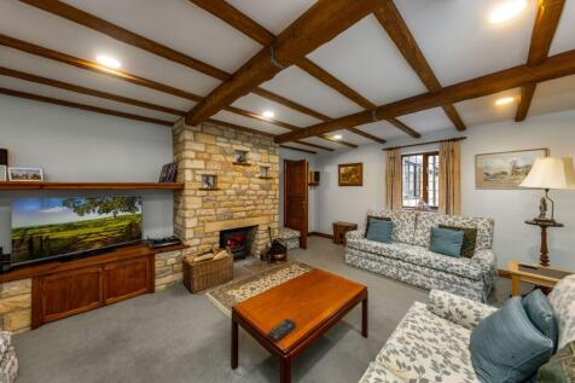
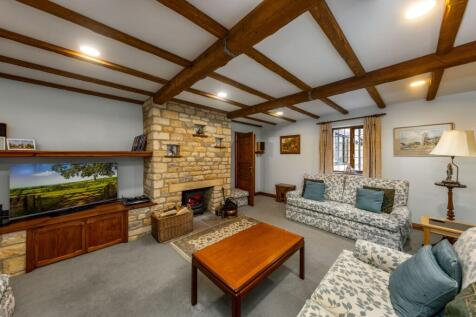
- remote control [266,318,297,344]
